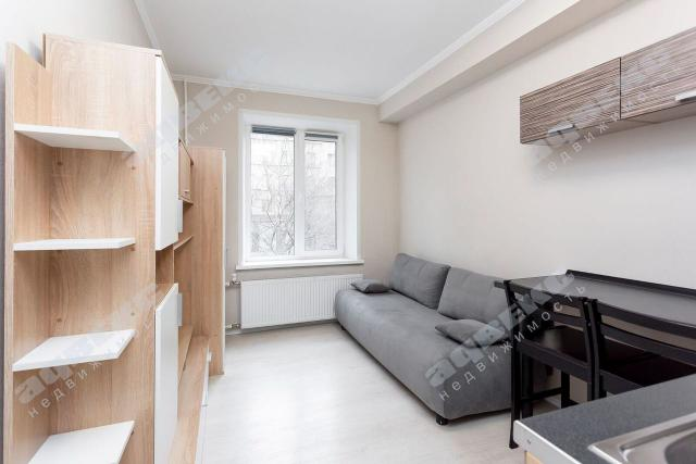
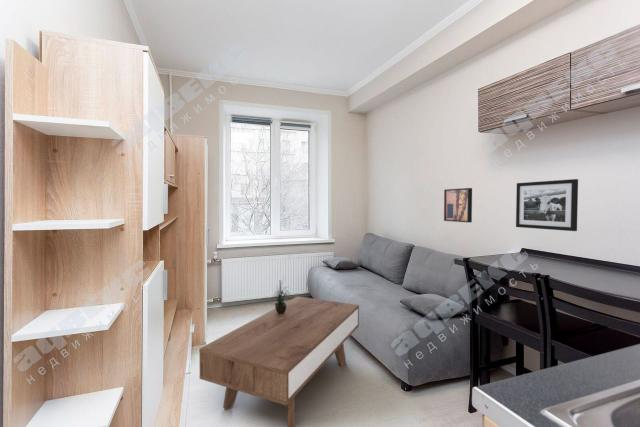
+ wall art [443,187,473,223]
+ potted plant [270,277,294,315]
+ picture frame [515,178,579,232]
+ coffee table [198,296,360,427]
